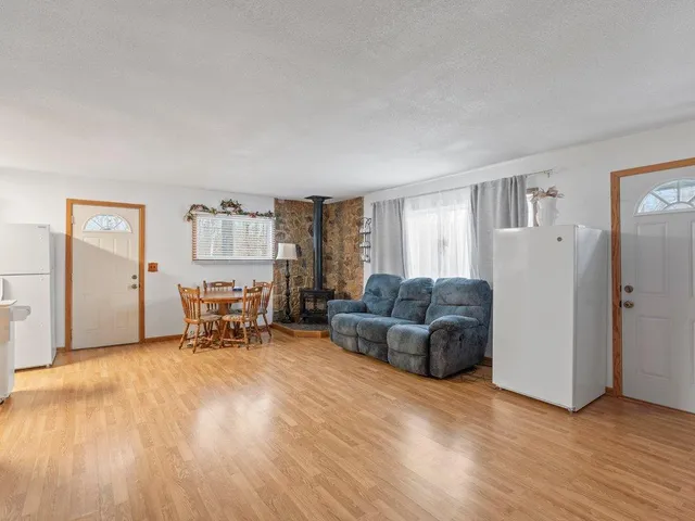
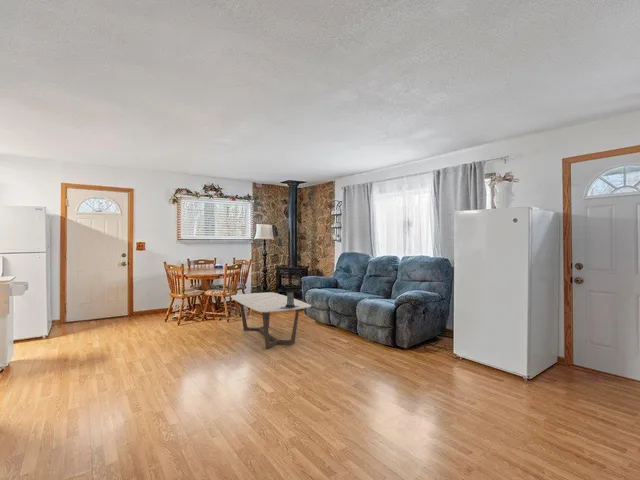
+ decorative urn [281,291,299,309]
+ coffee table [230,291,312,349]
